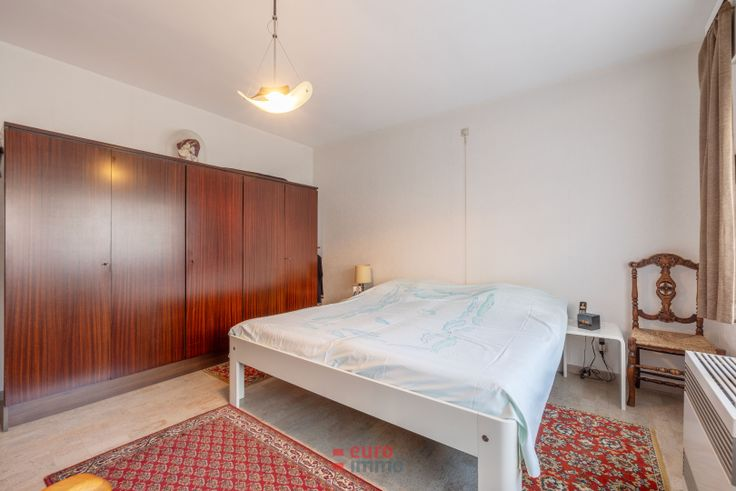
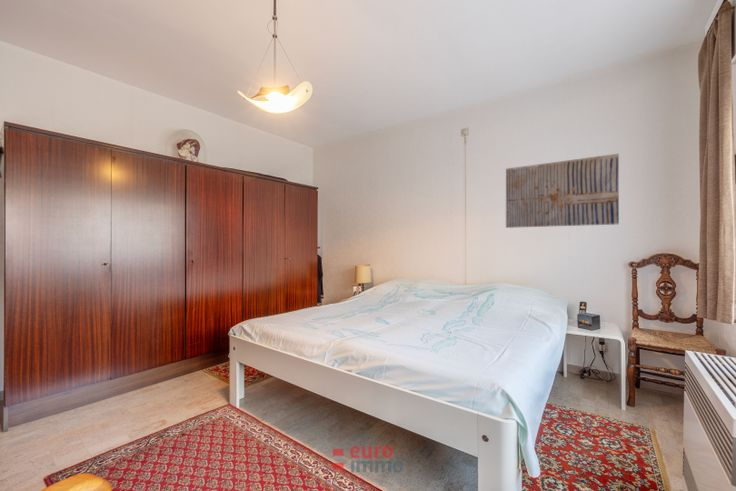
+ wall art [505,153,620,229]
